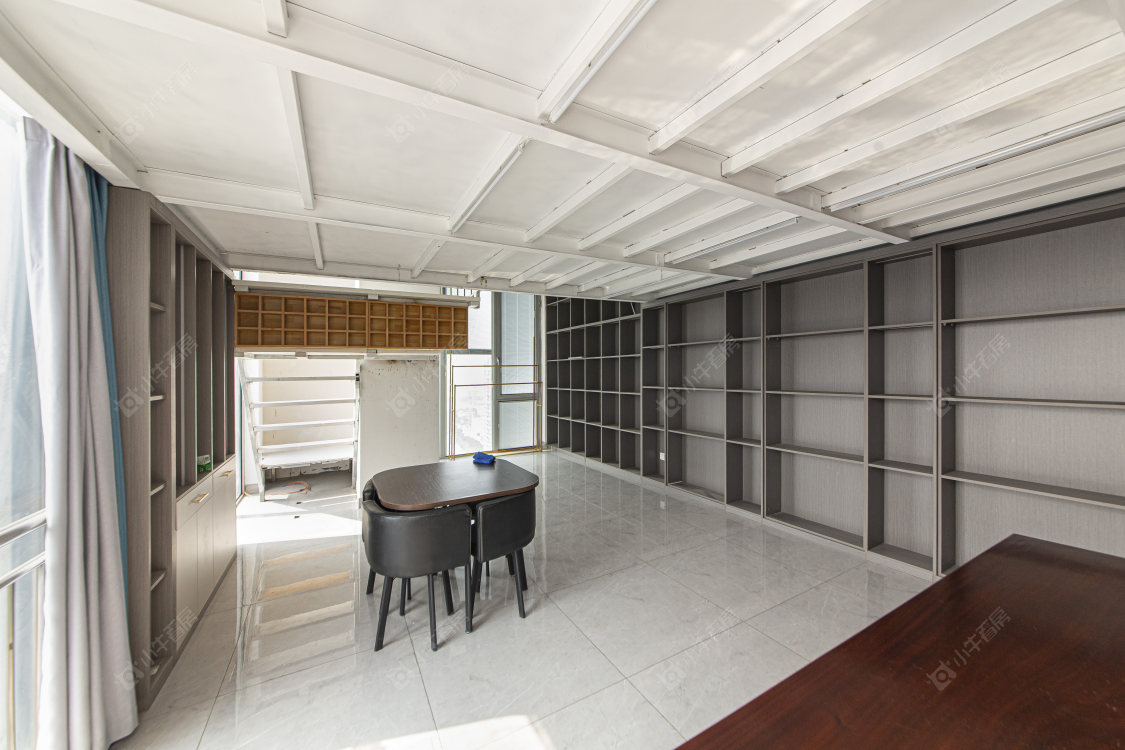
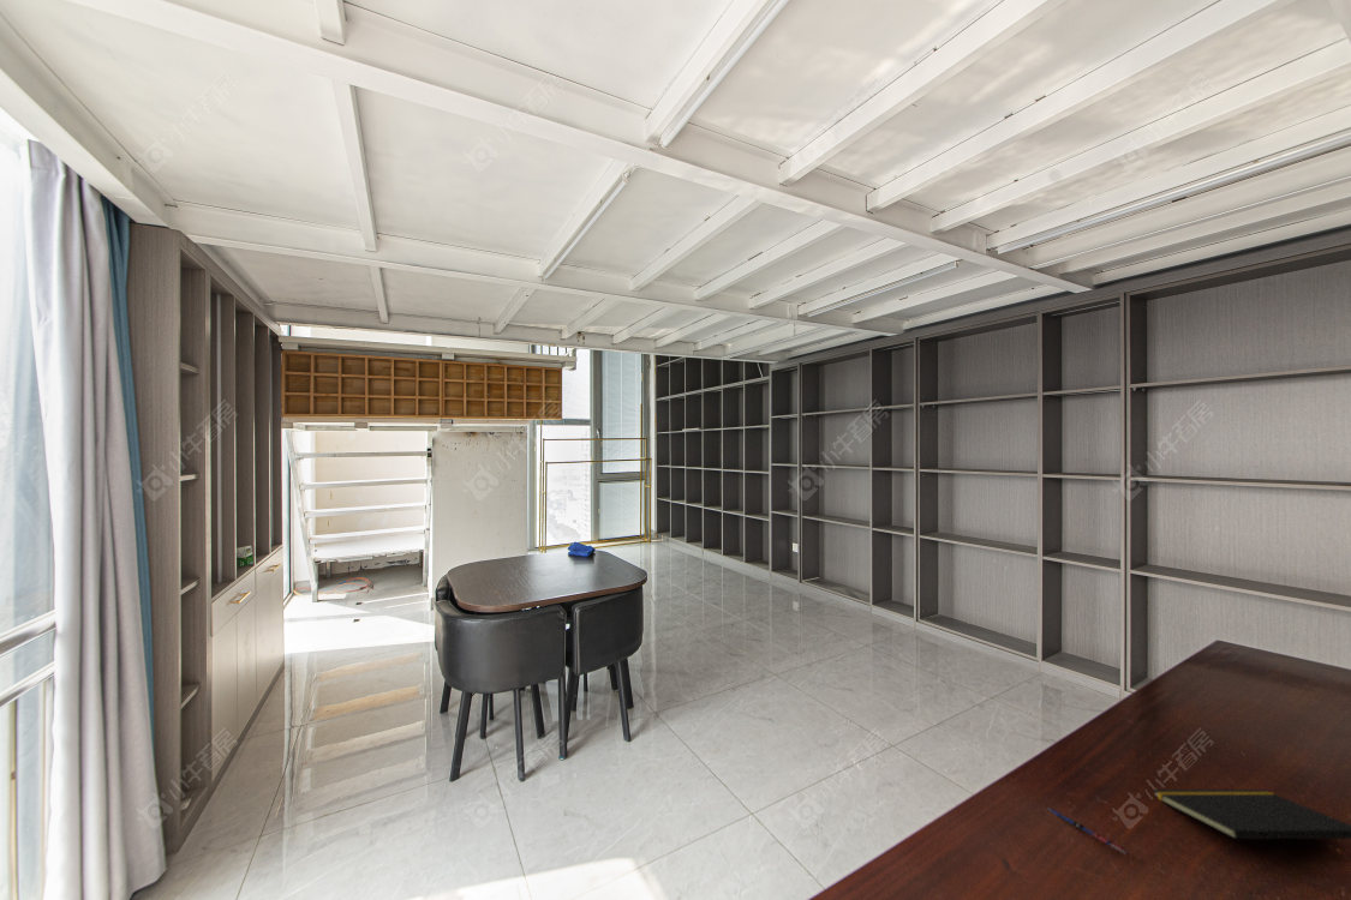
+ pen [1045,805,1130,857]
+ notepad [1150,788,1351,840]
